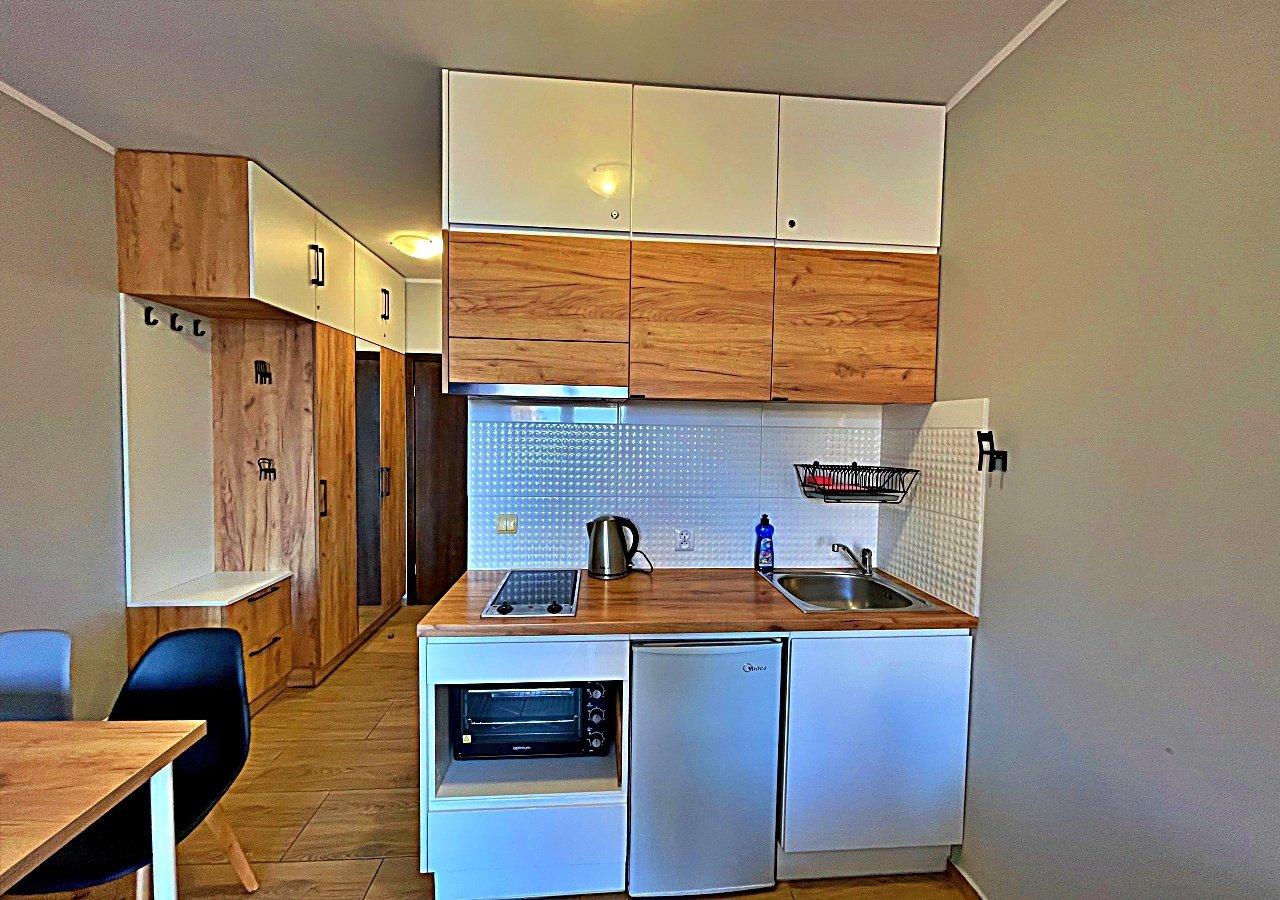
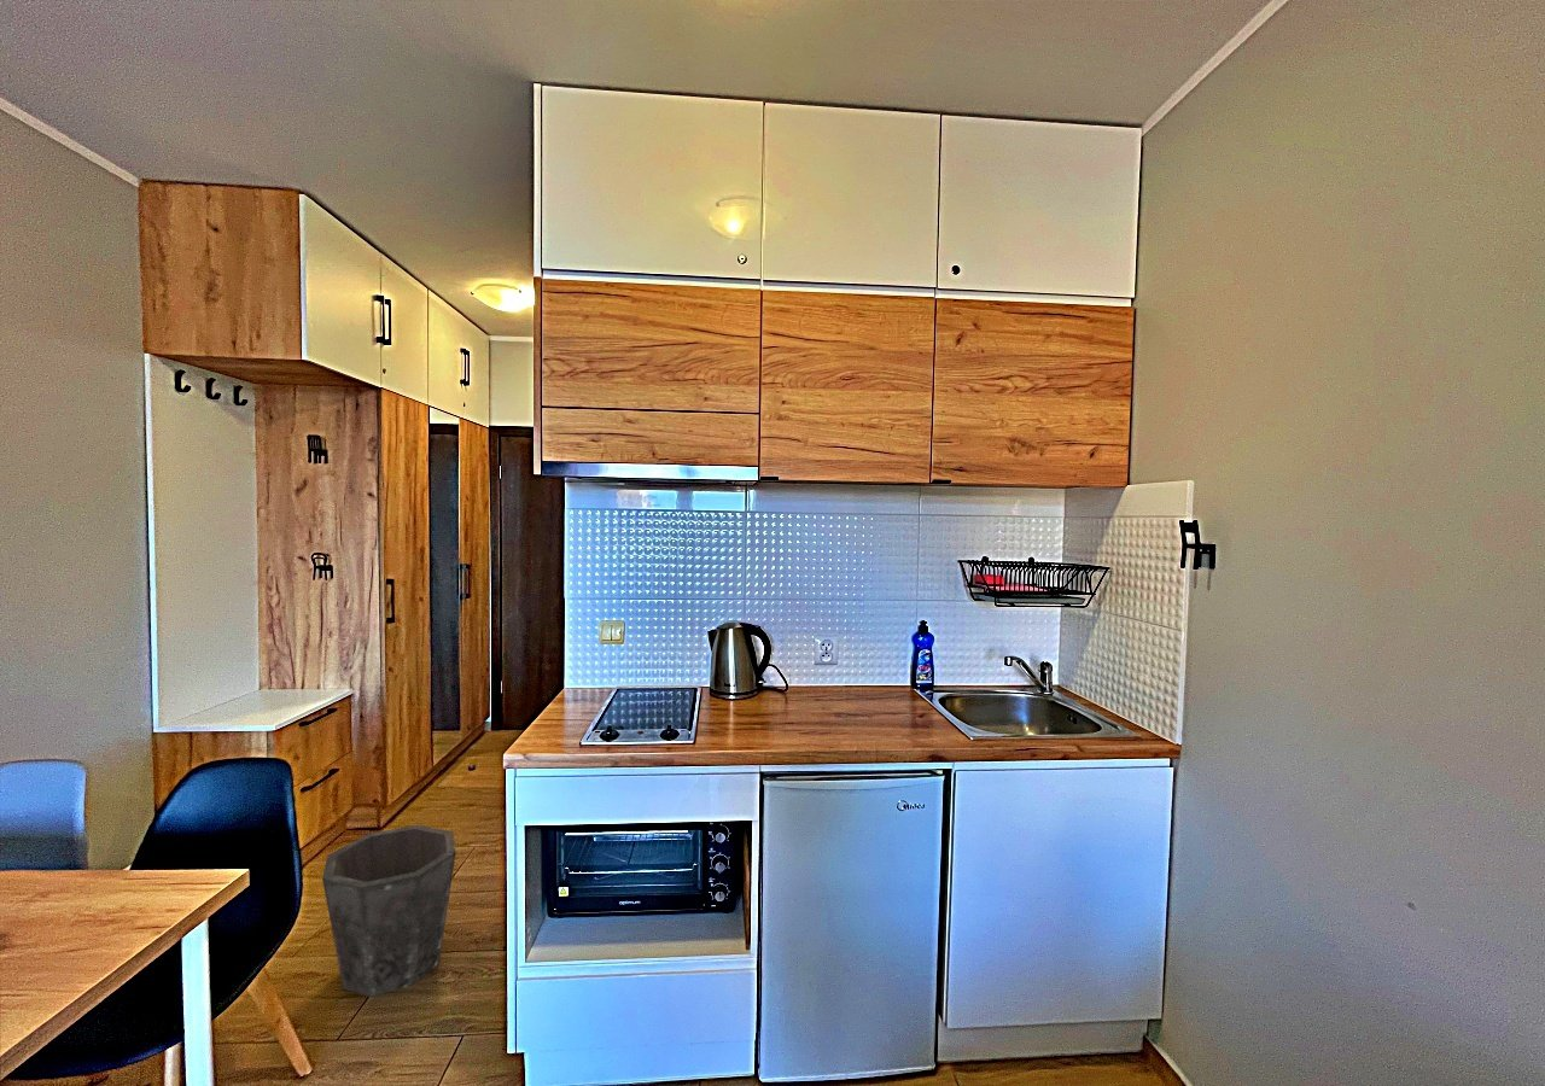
+ waste bin [321,824,457,998]
